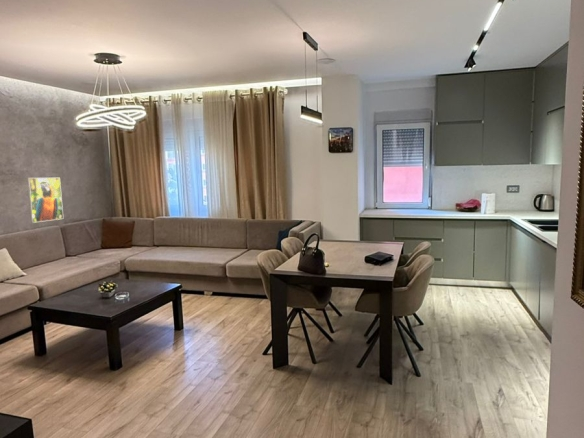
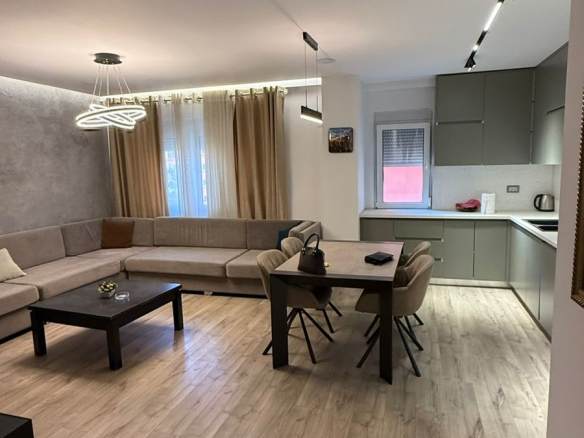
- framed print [26,177,64,224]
